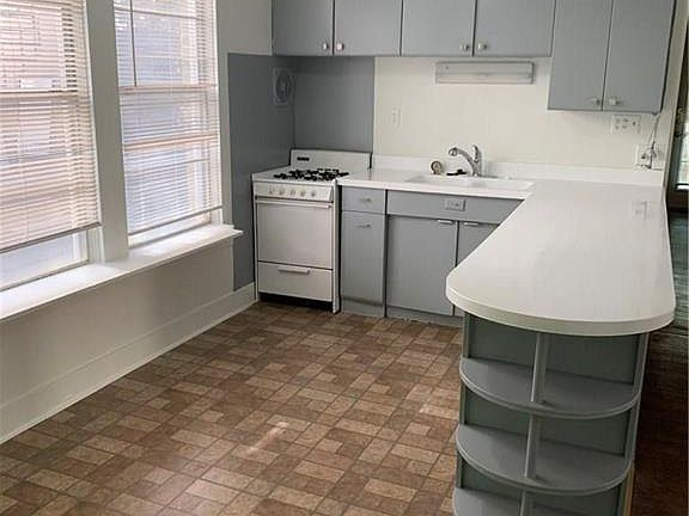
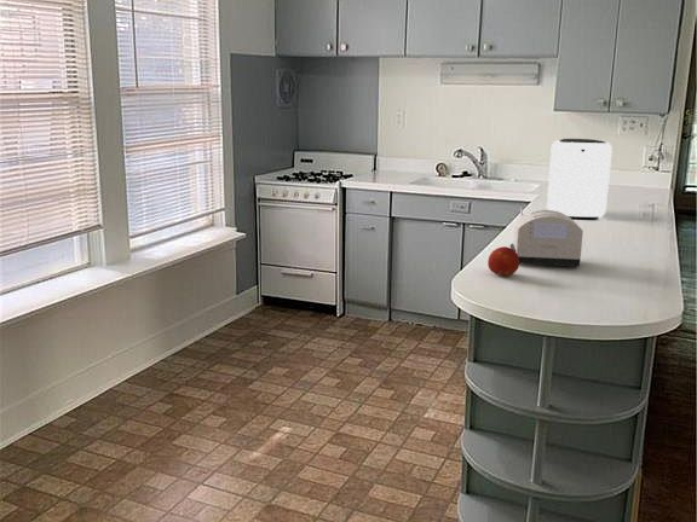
+ fruit [486,245,520,278]
+ toaster [509,208,584,268]
+ coffee maker [546,138,614,220]
